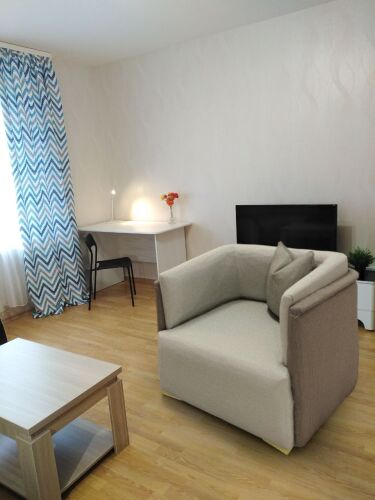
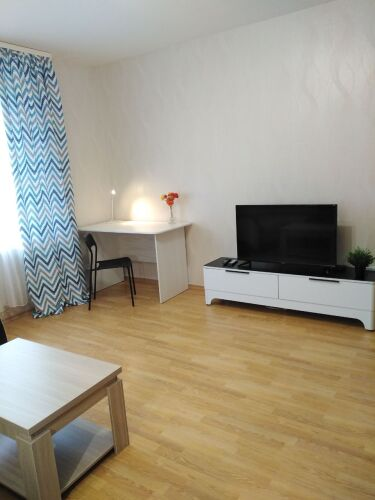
- armchair [153,240,360,456]
